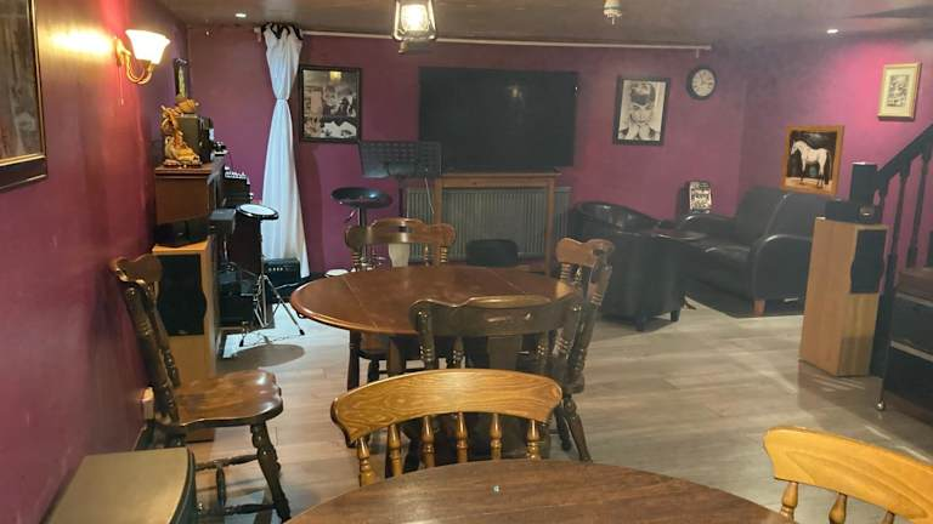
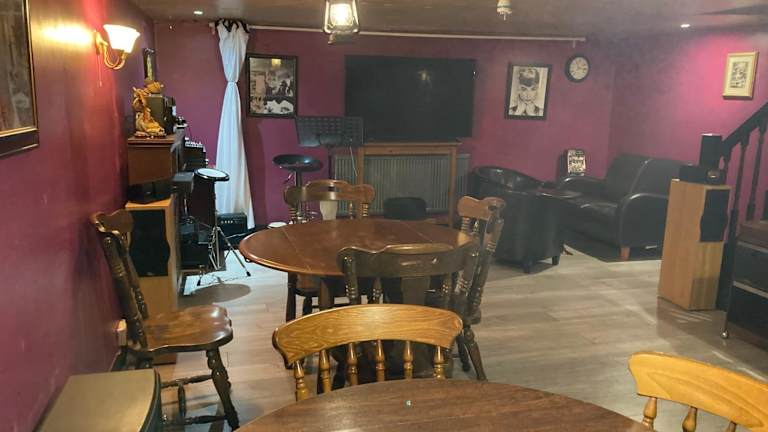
- wall art [779,124,847,198]
